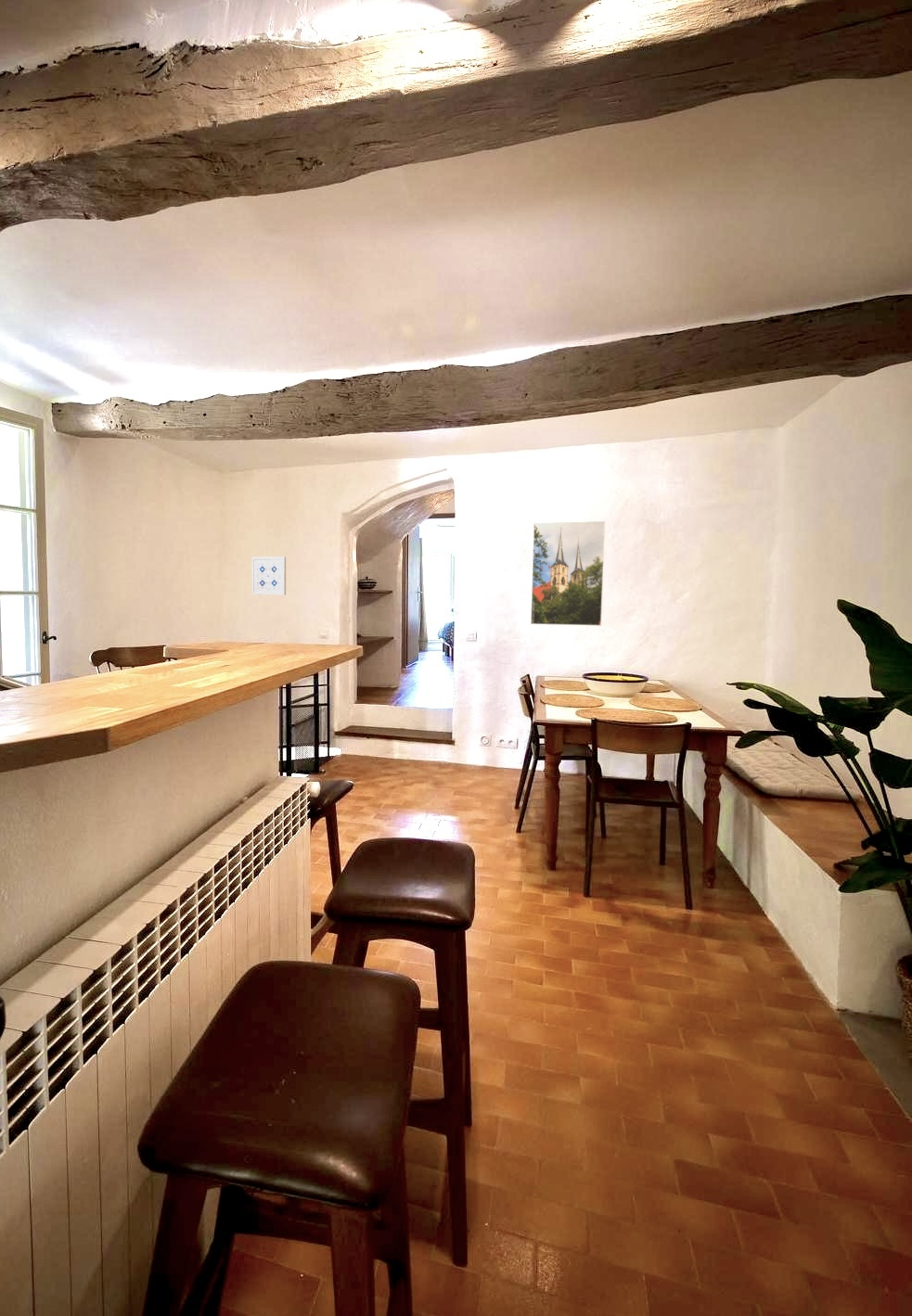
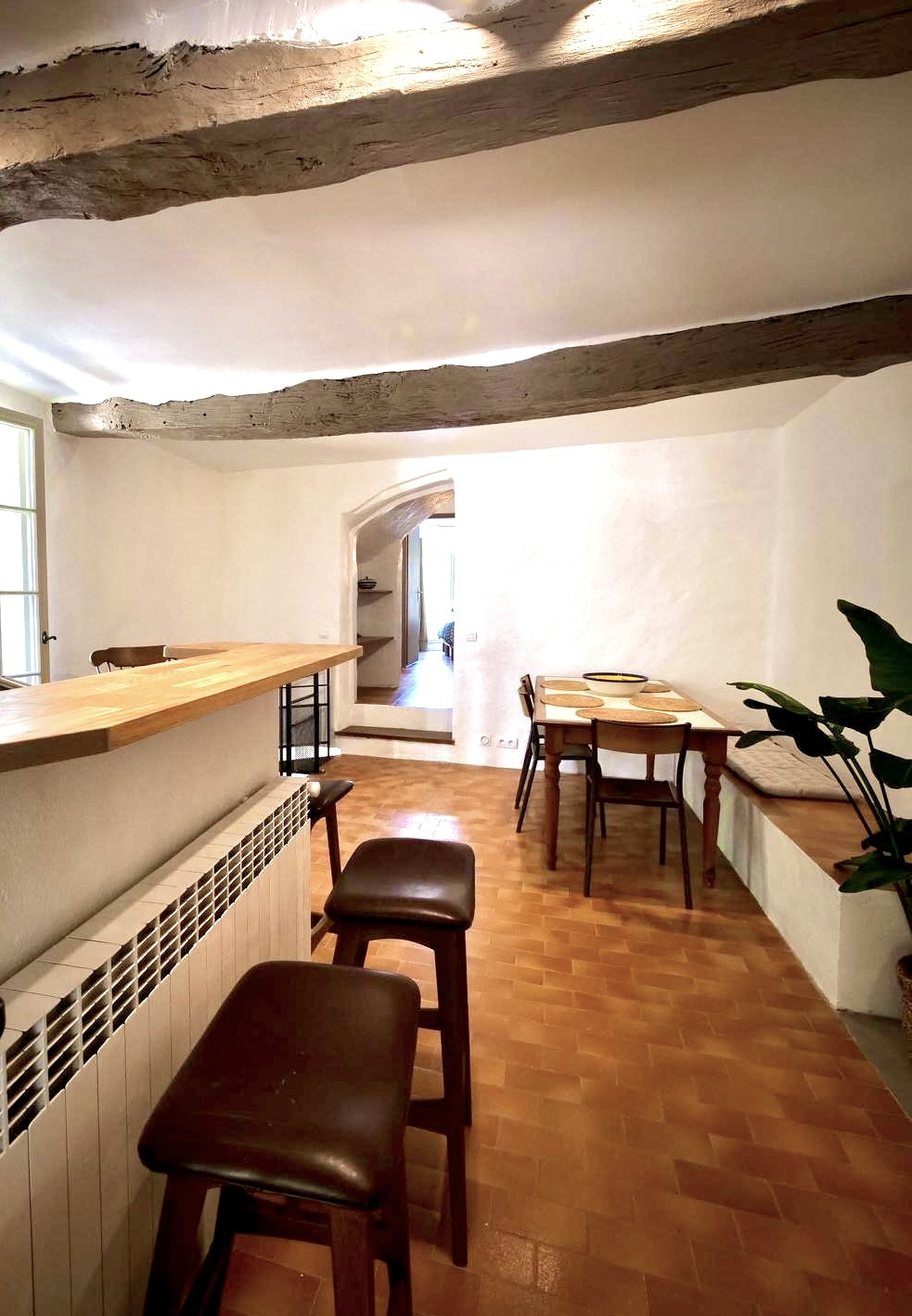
- wall art [250,556,287,595]
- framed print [530,520,606,627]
